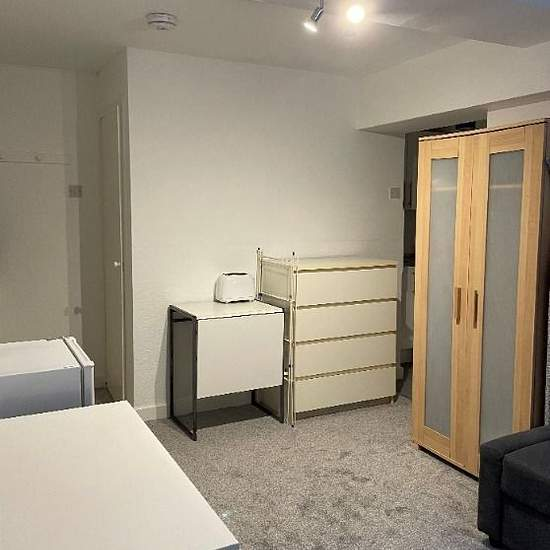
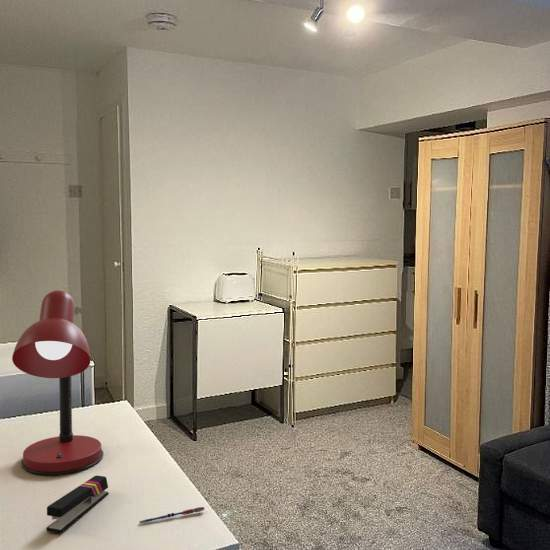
+ pen [138,506,205,525]
+ desk lamp [11,290,104,476]
+ stapler [45,475,110,534]
